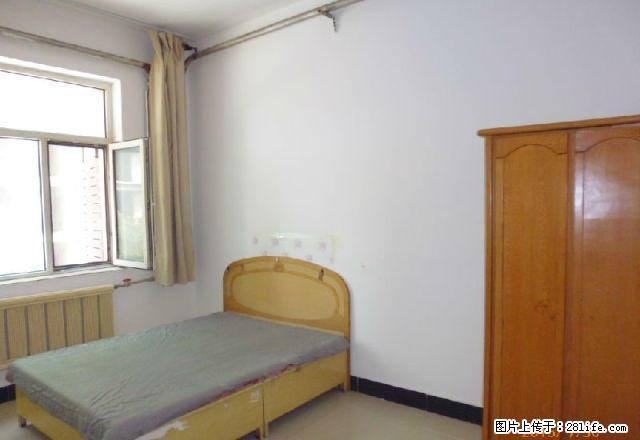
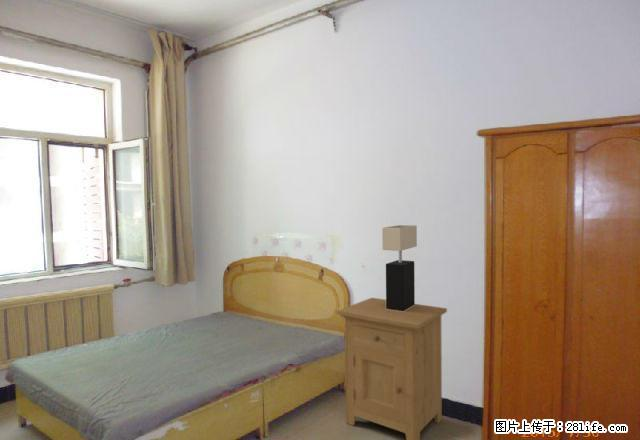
+ nightstand [336,297,448,440]
+ table lamp [381,224,418,311]
